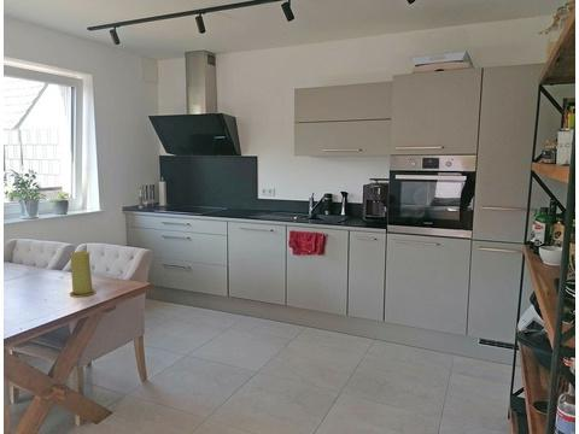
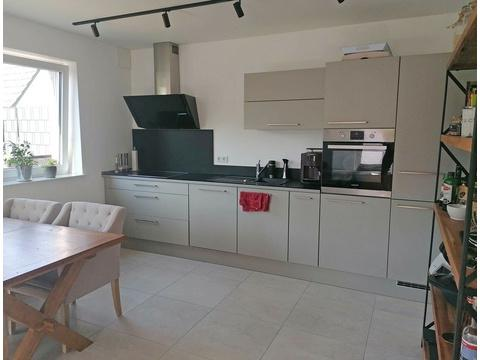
- candle [69,251,96,298]
